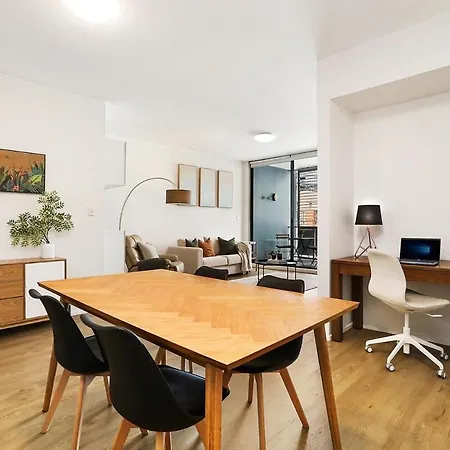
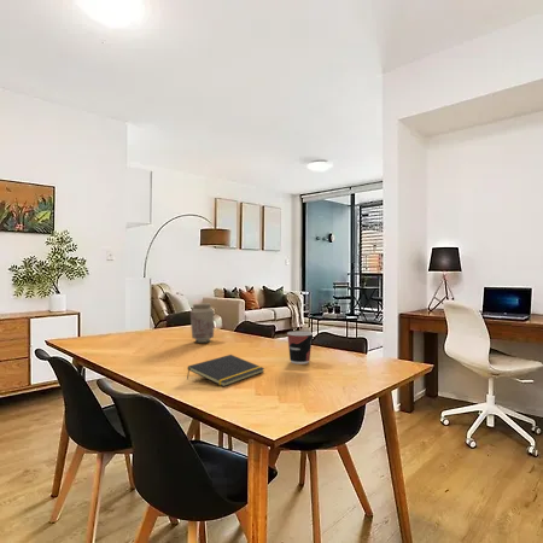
+ cup [286,329,314,366]
+ notepad [186,354,265,387]
+ vase [189,302,215,344]
